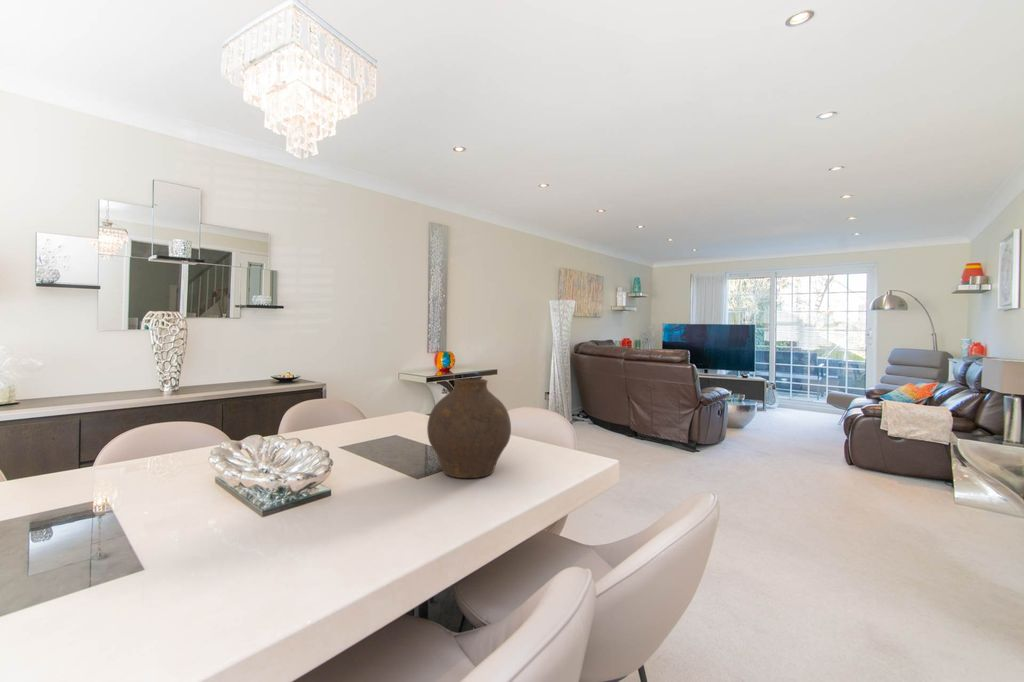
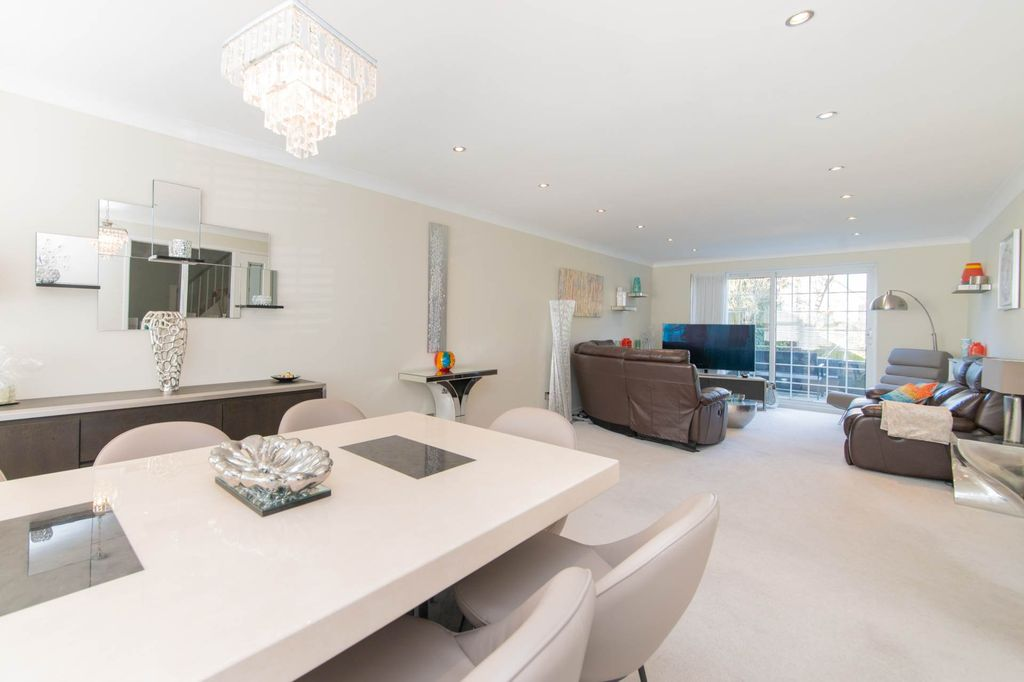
- vase [426,378,512,479]
